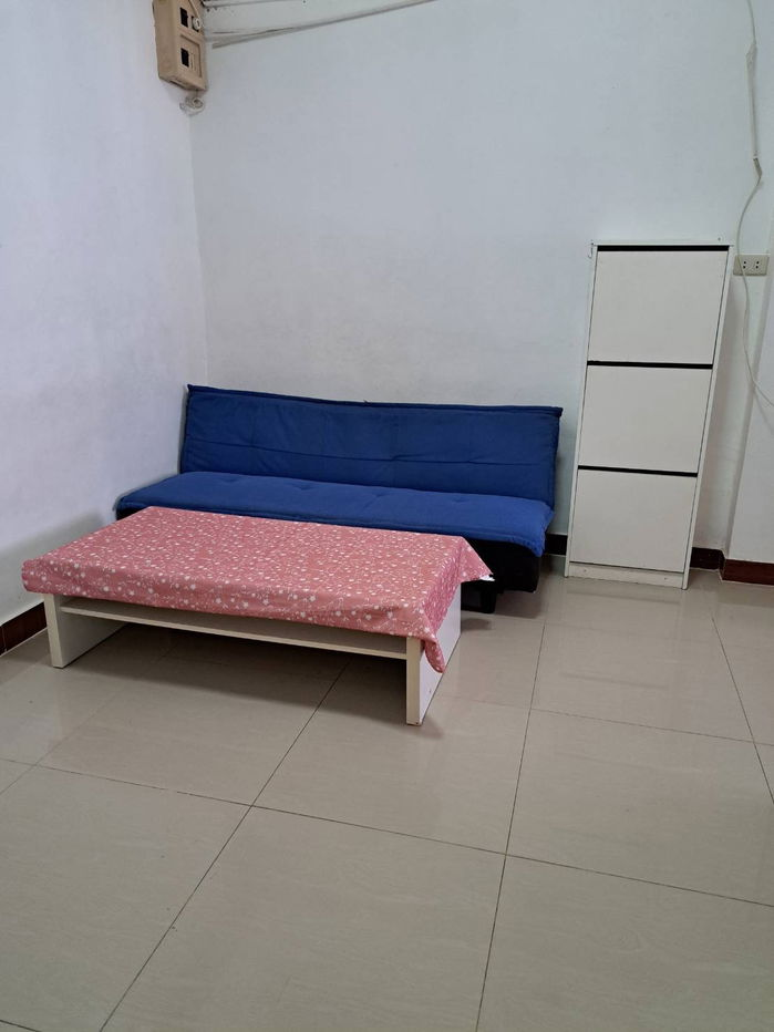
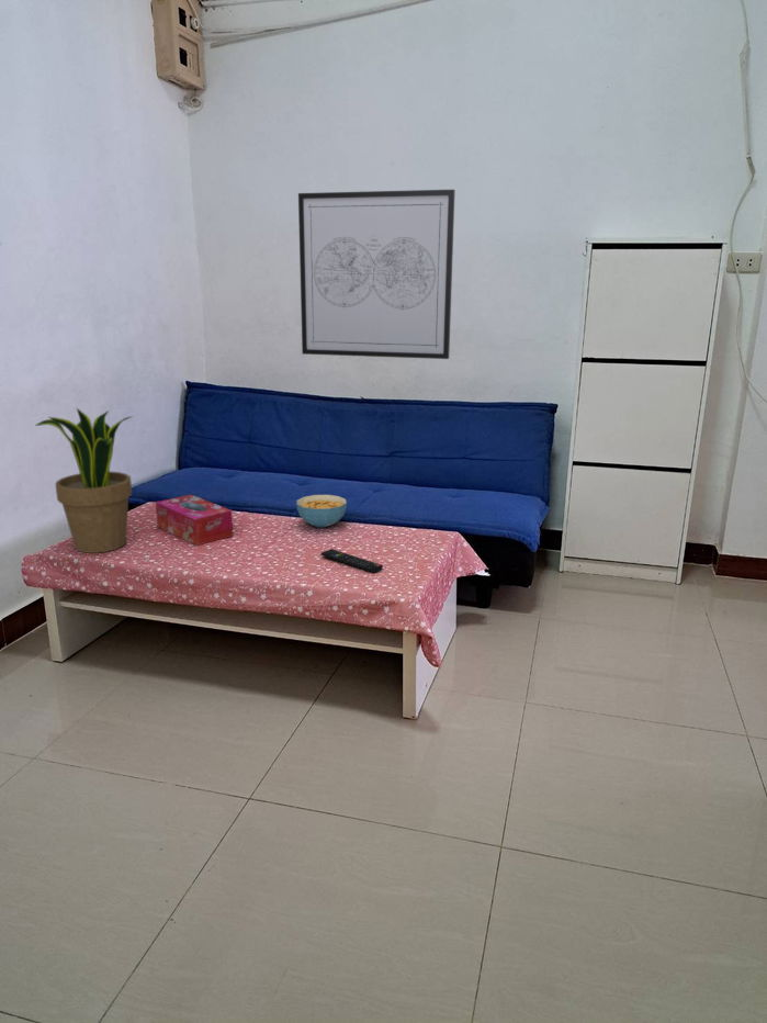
+ wall art [297,189,456,360]
+ tissue box [155,494,234,547]
+ cereal bowl [295,494,348,528]
+ potted plant [34,407,134,554]
+ remote control [319,548,384,574]
